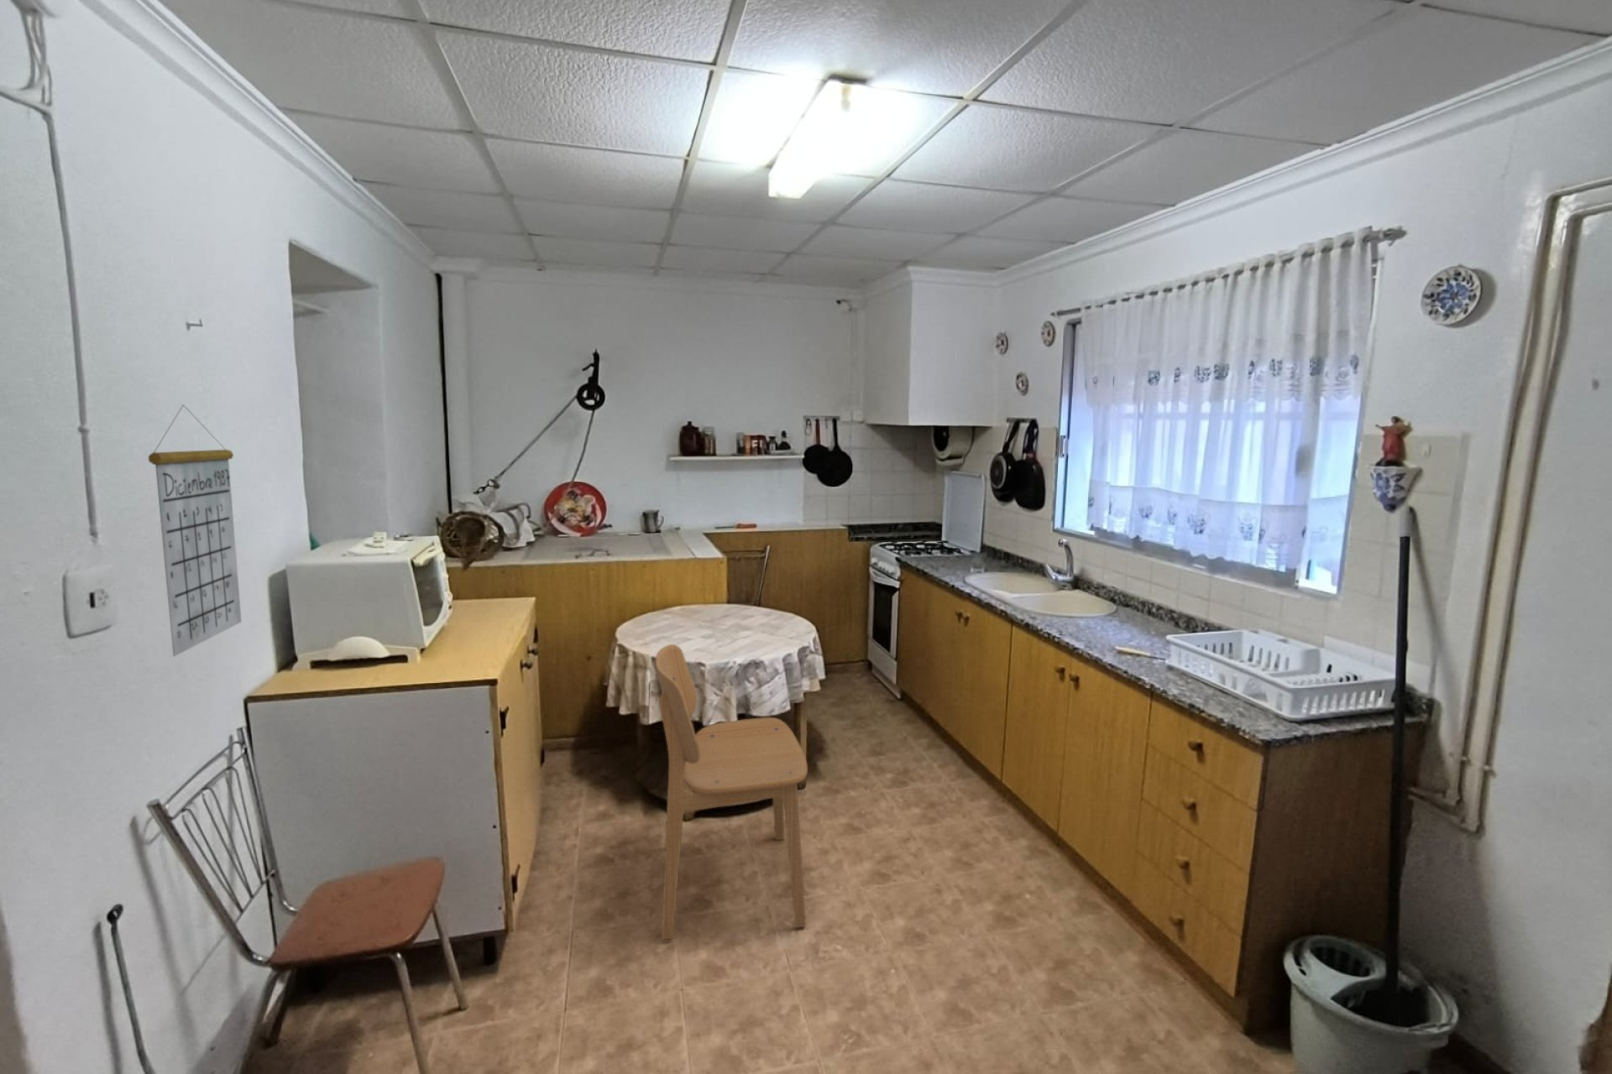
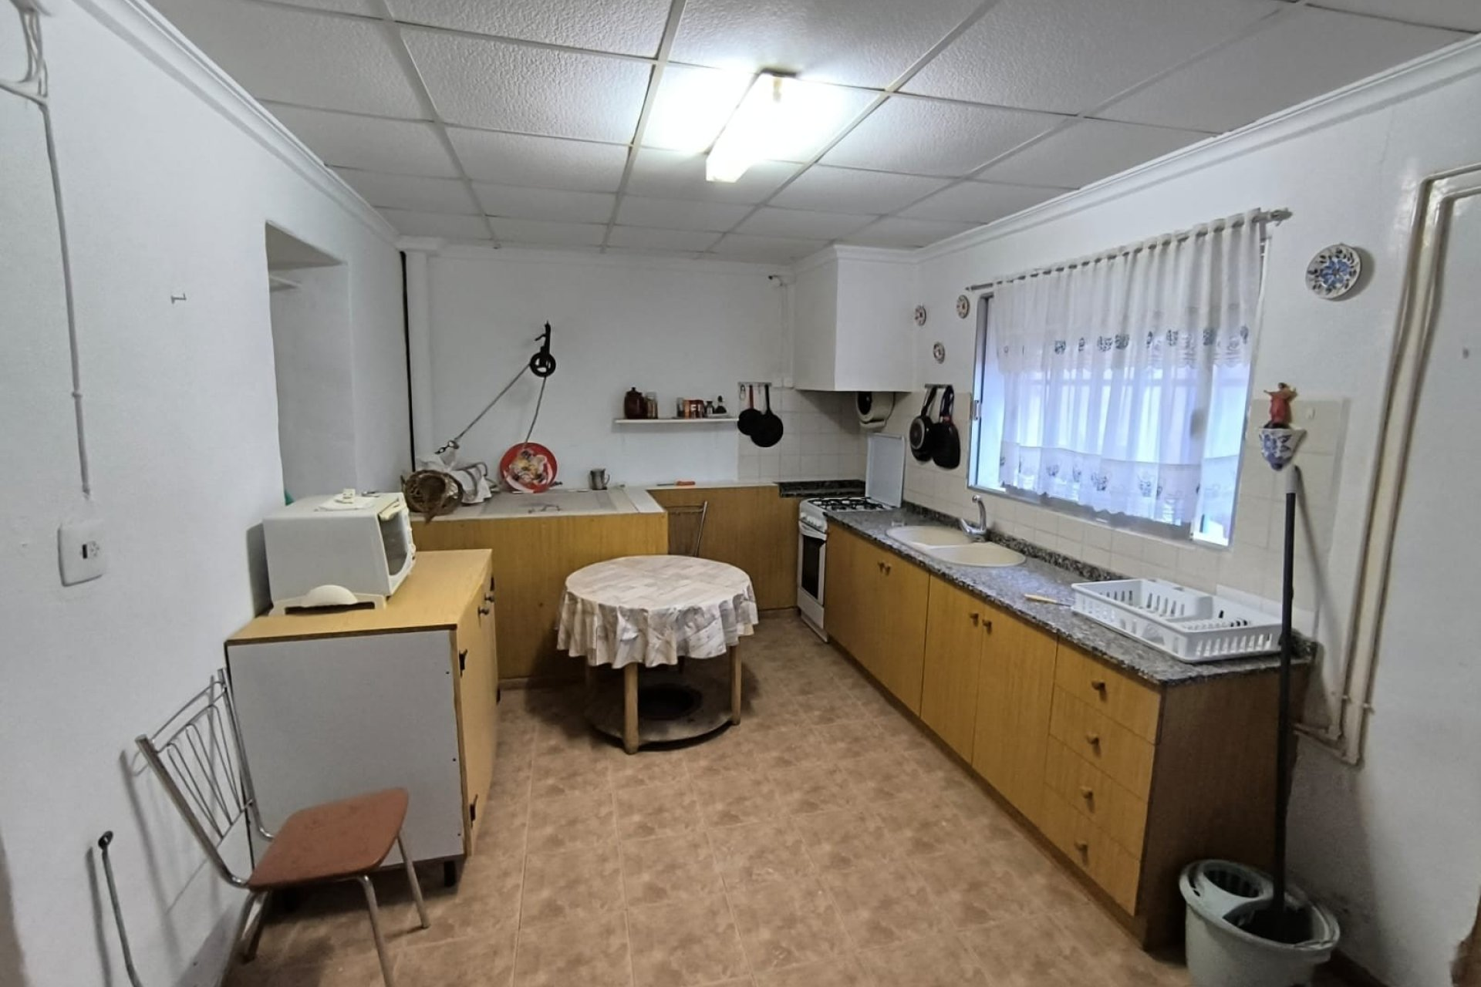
- dining chair [655,644,808,941]
- calendar [148,404,242,657]
